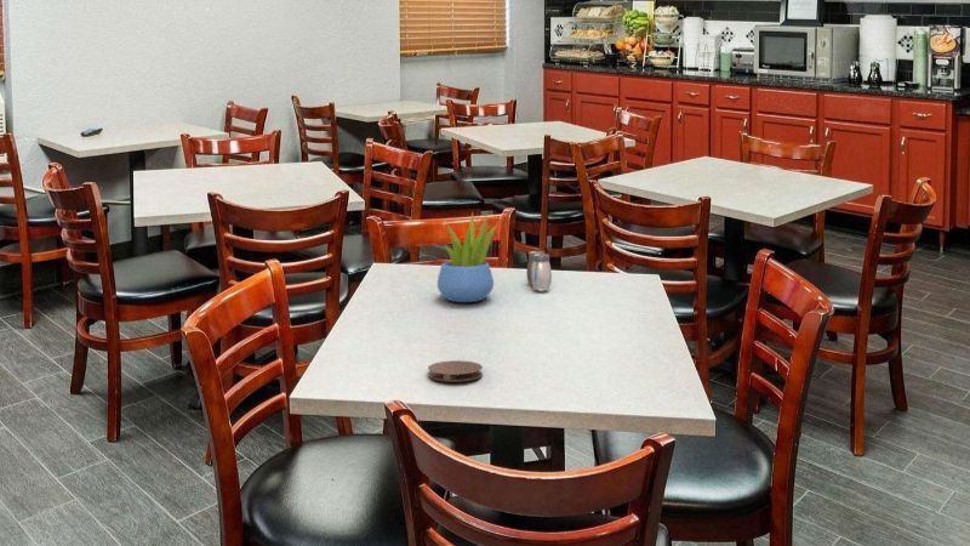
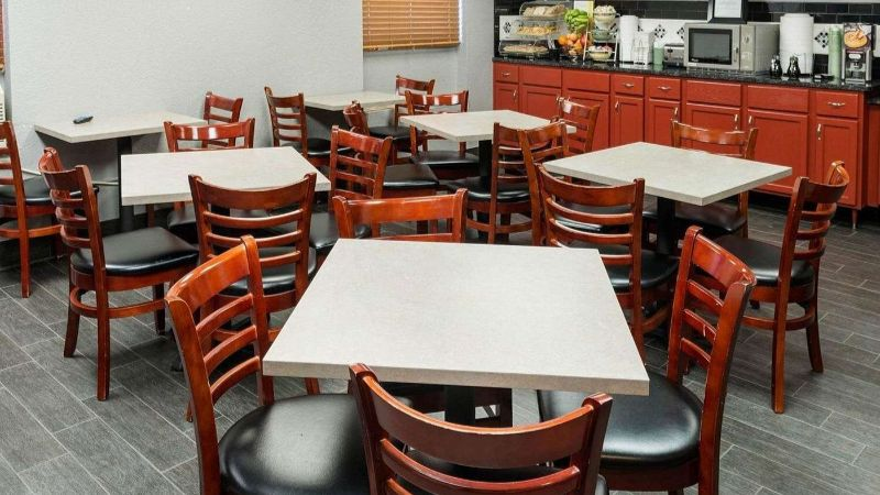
- coaster [427,359,484,383]
- salt and pepper shaker [525,250,553,291]
- succulent plant [436,211,501,303]
